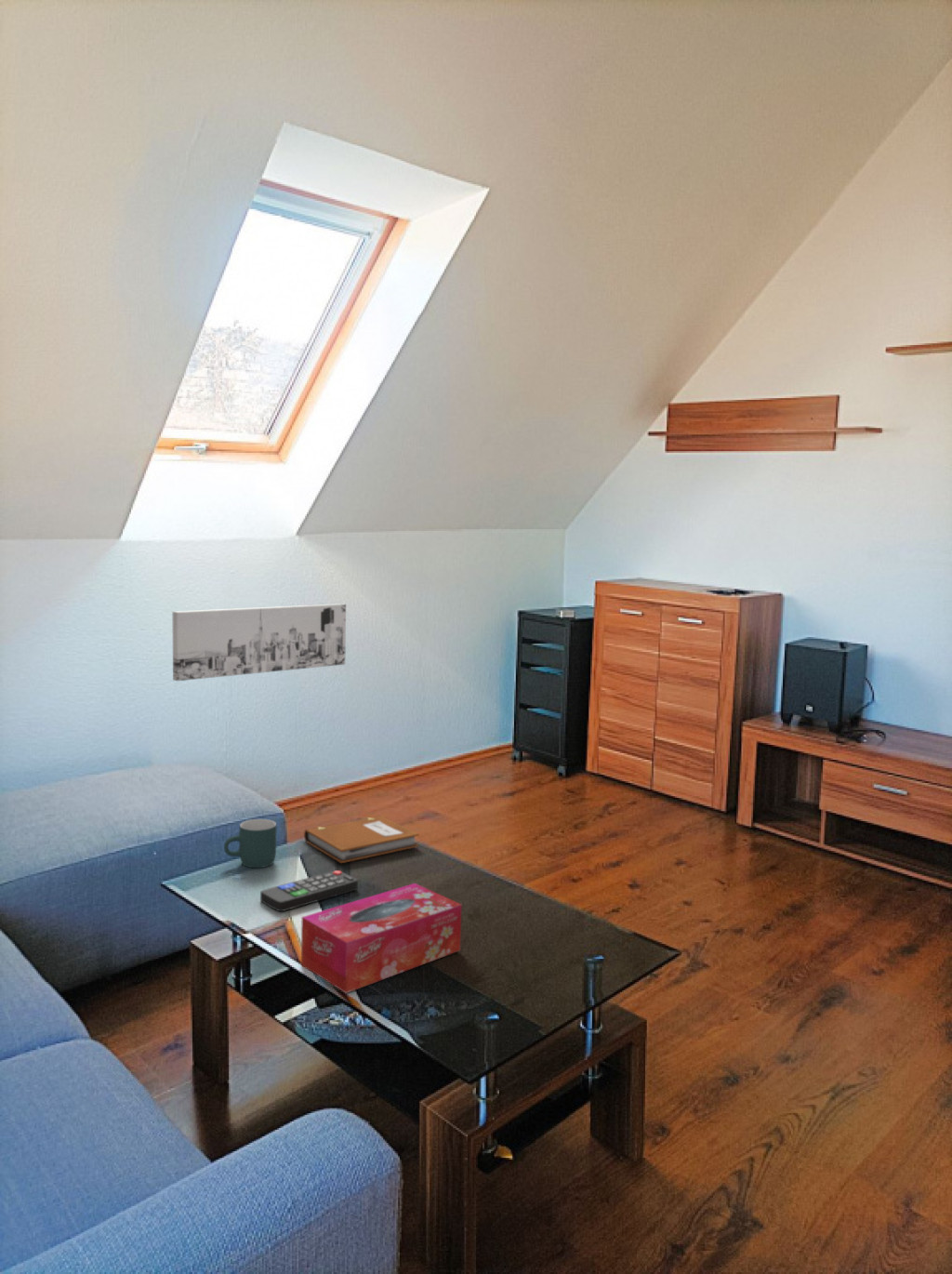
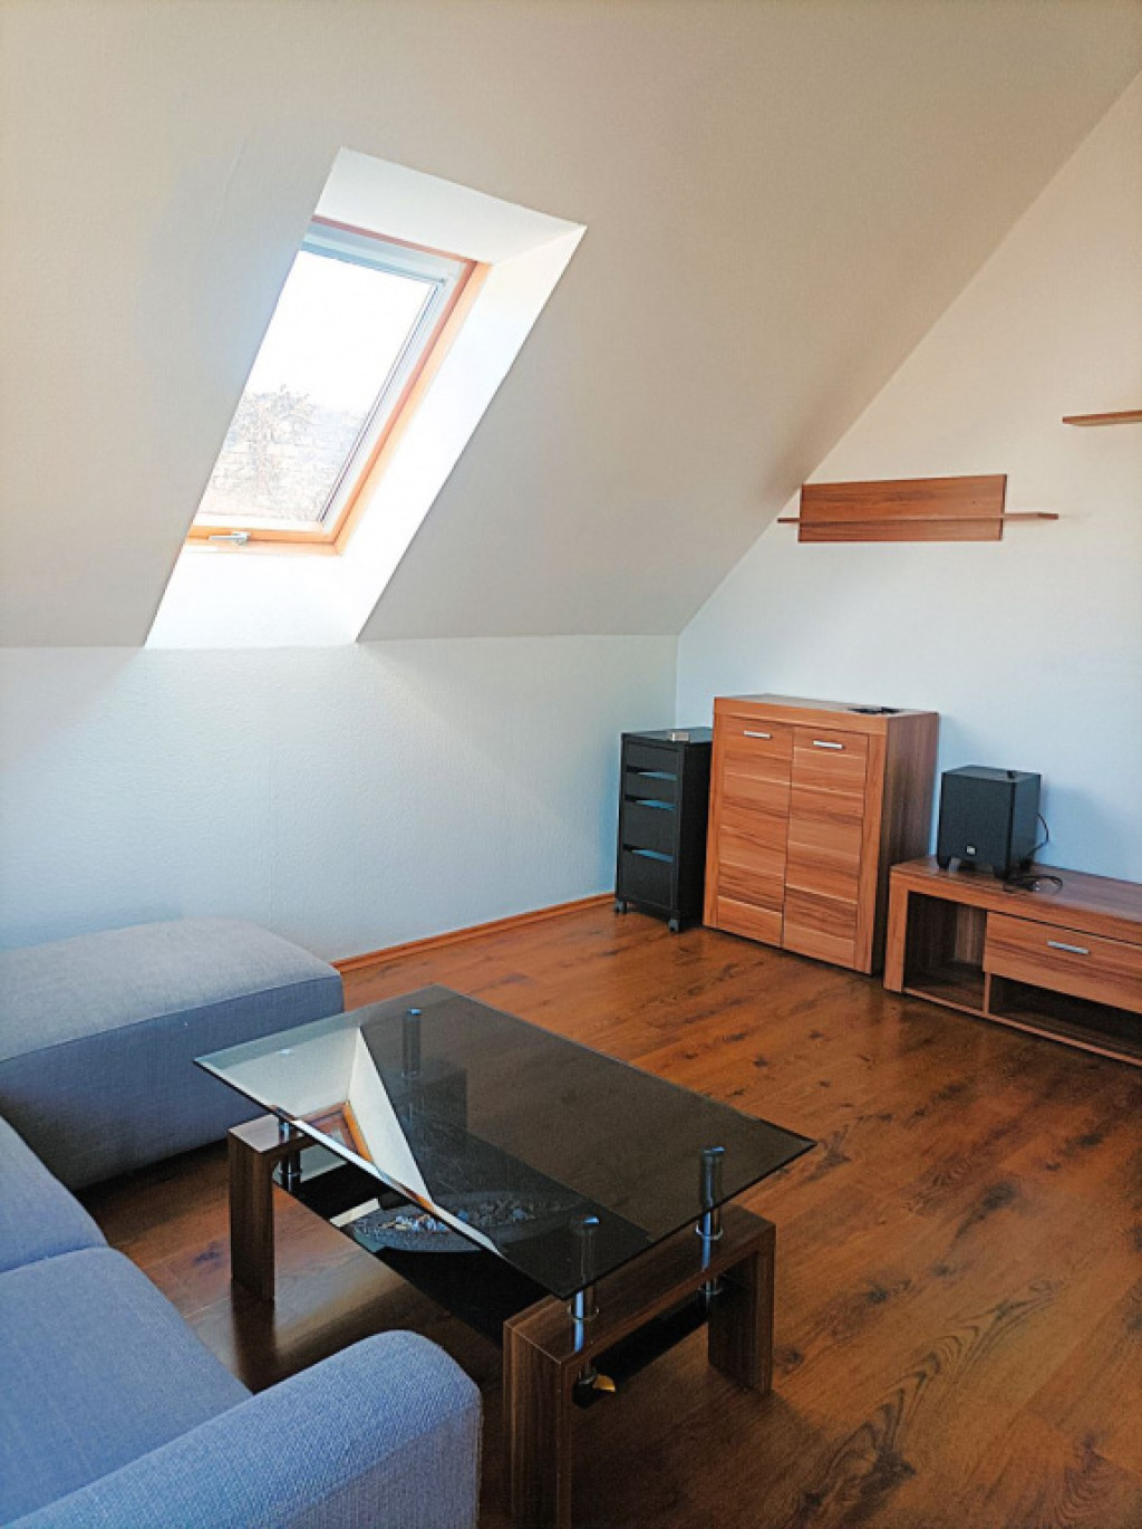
- mug [223,818,277,869]
- wall art [172,603,347,682]
- notebook [303,815,420,864]
- remote control [259,869,359,912]
- tissue box [300,883,463,994]
